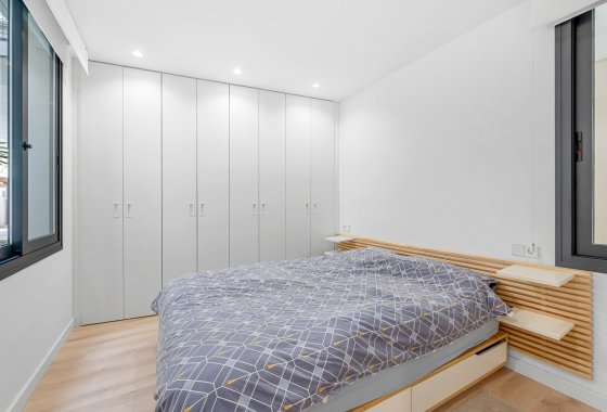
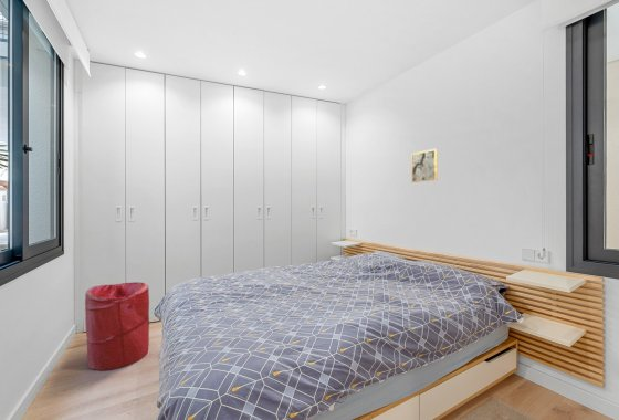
+ laundry hamper [84,281,150,371]
+ wall art [411,147,439,183]
